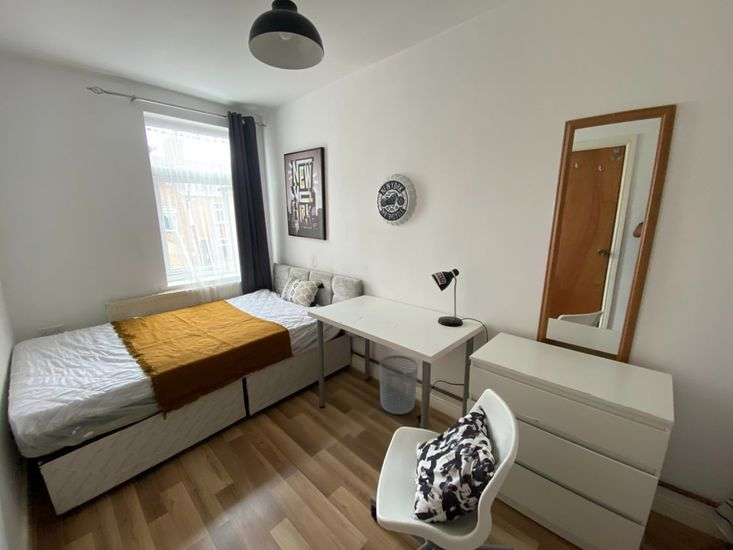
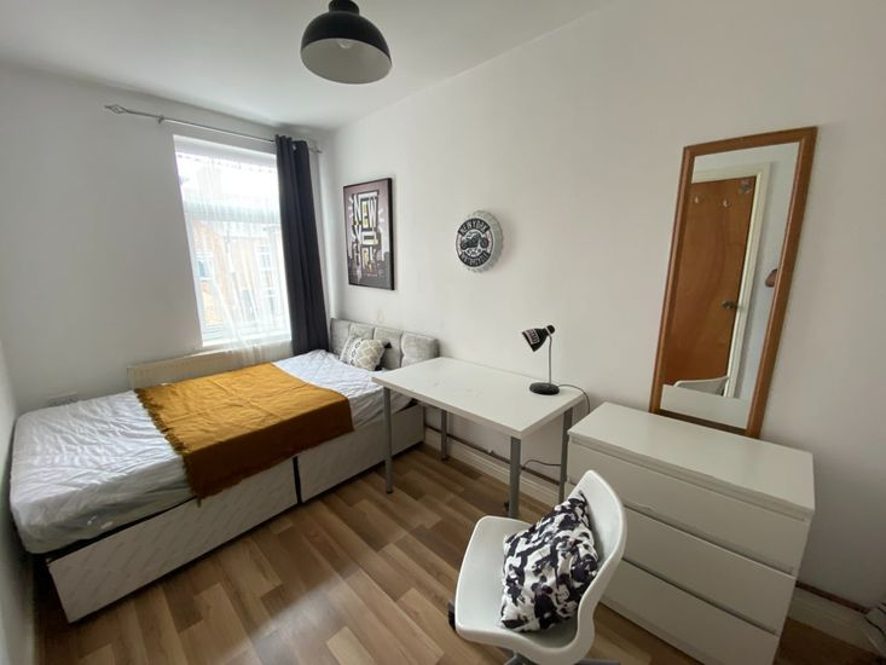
- waste bin [378,354,419,415]
